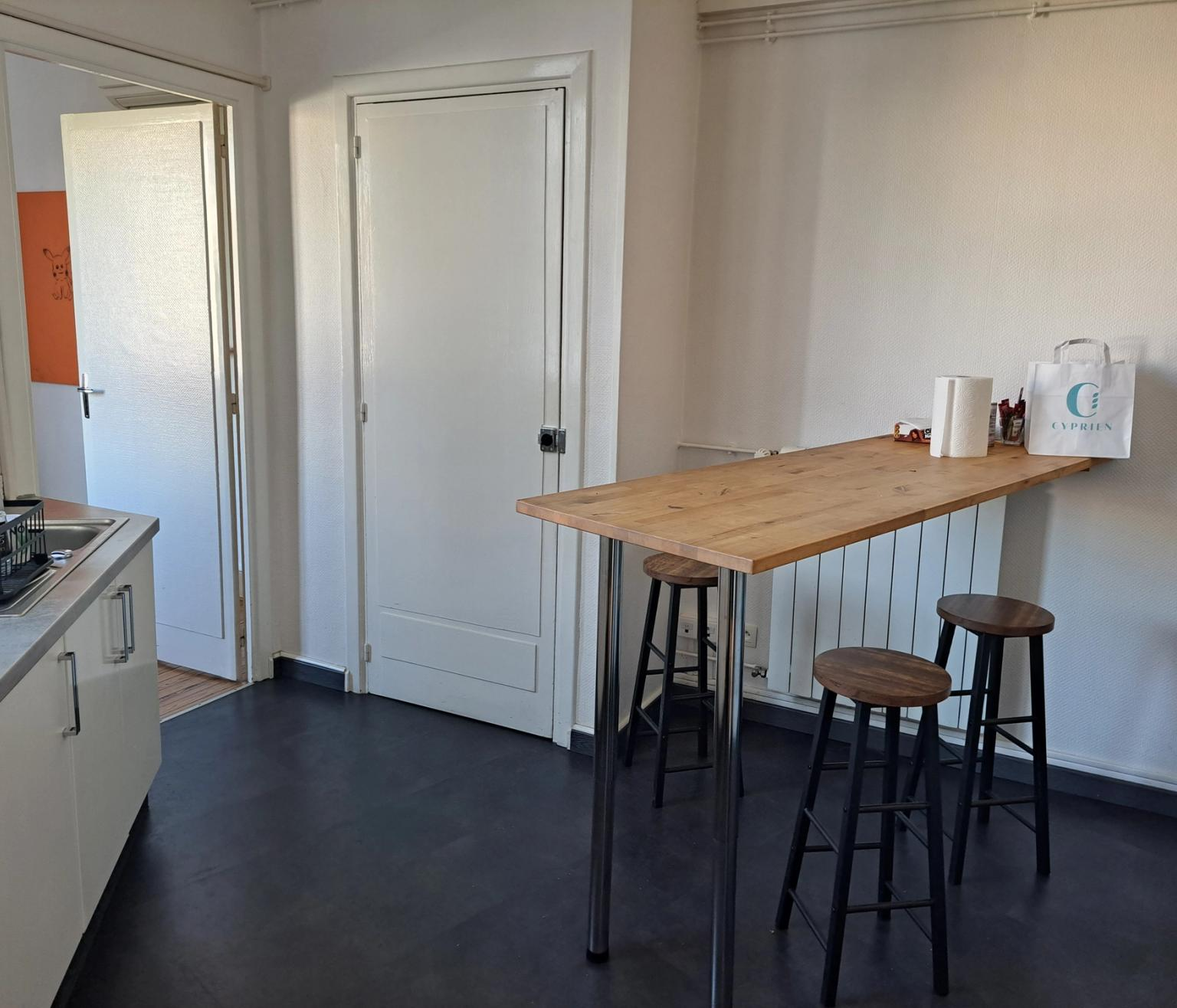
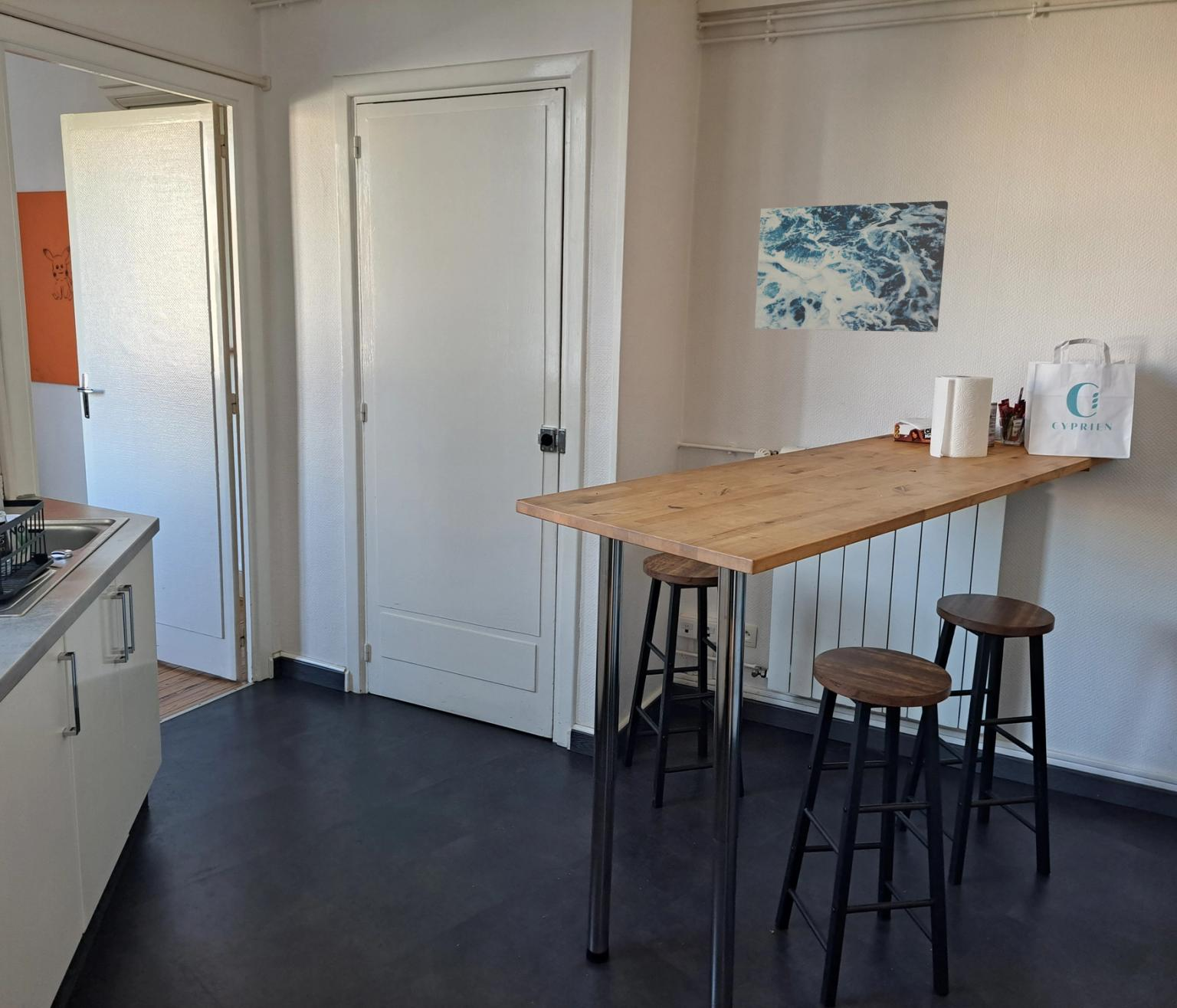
+ wall art [754,200,949,333]
